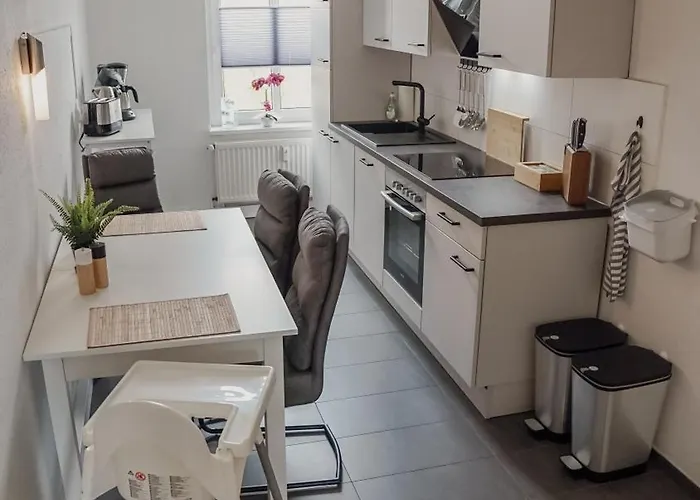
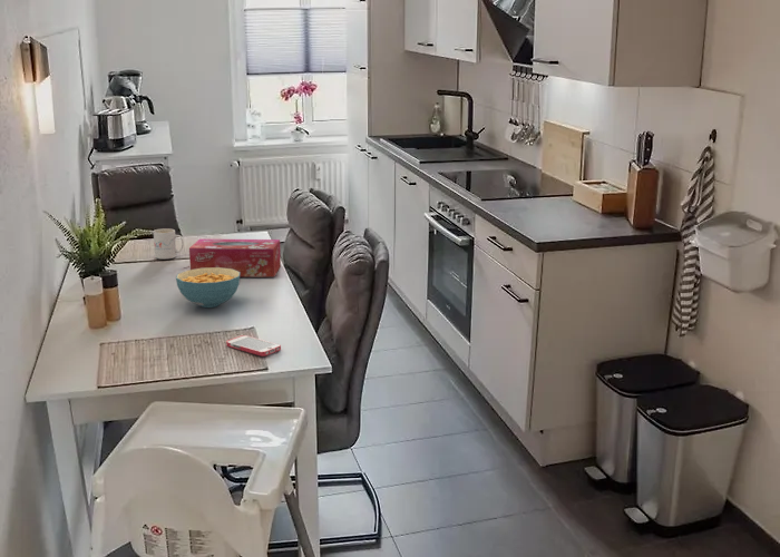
+ tissue box [188,238,282,278]
+ smartphone [225,334,282,358]
+ cereal bowl [175,267,241,309]
+ mug [153,227,185,261]
